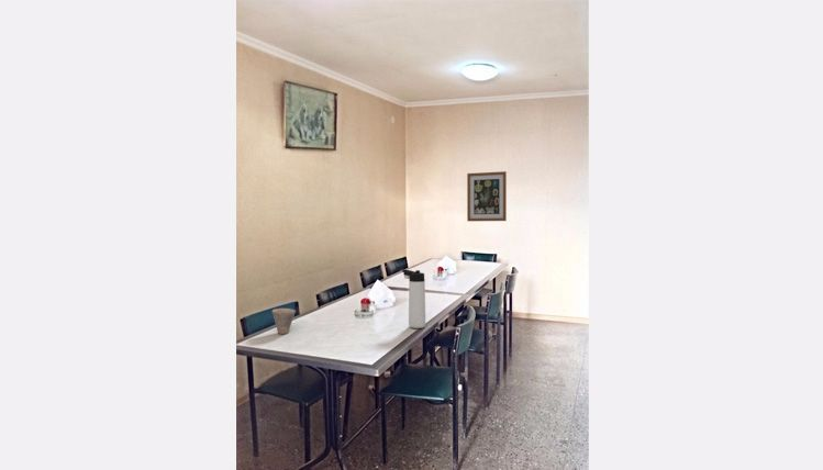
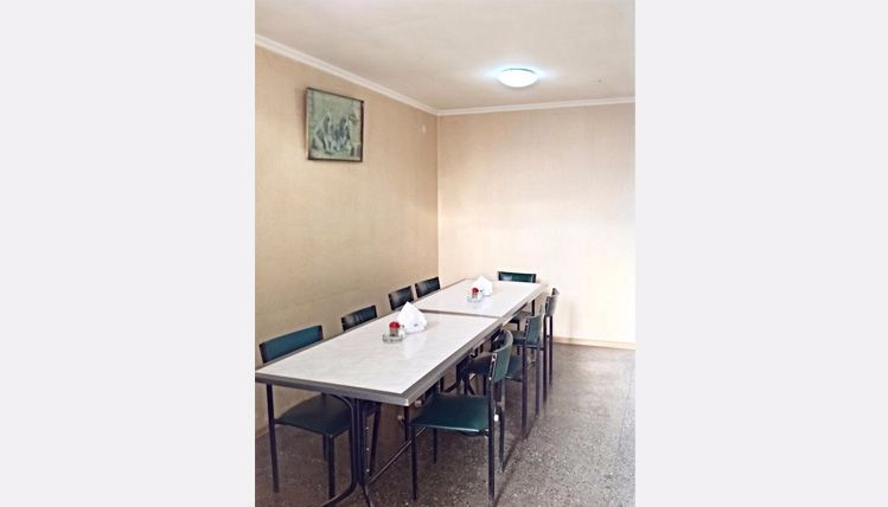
- wall art [466,170,508,222]
- cup [271,307,297,335]
- thermos bottle [401,269,426,329]
